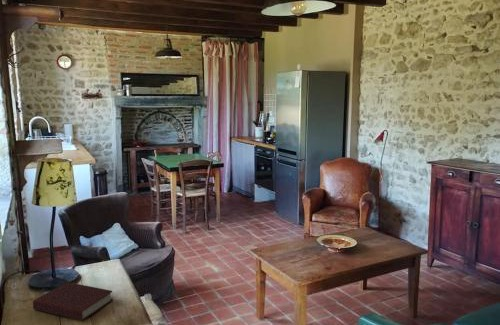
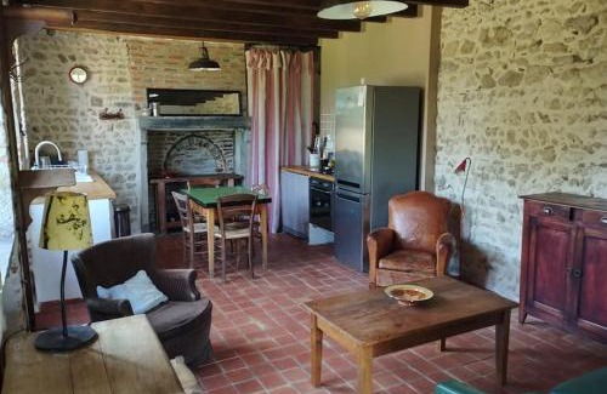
- book [32,281,114,321]
